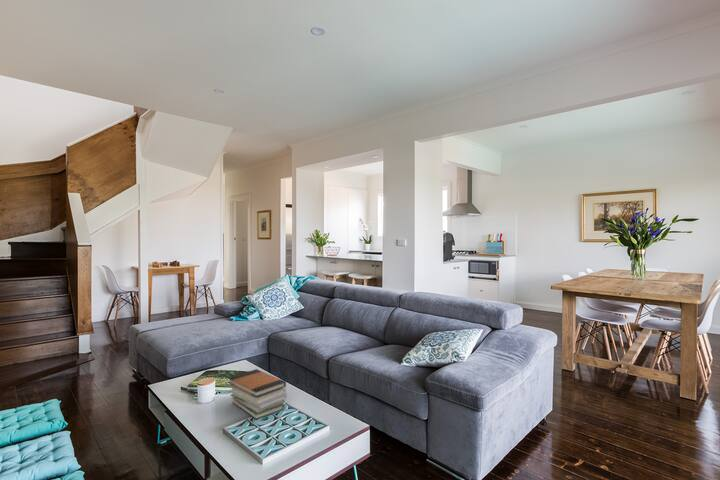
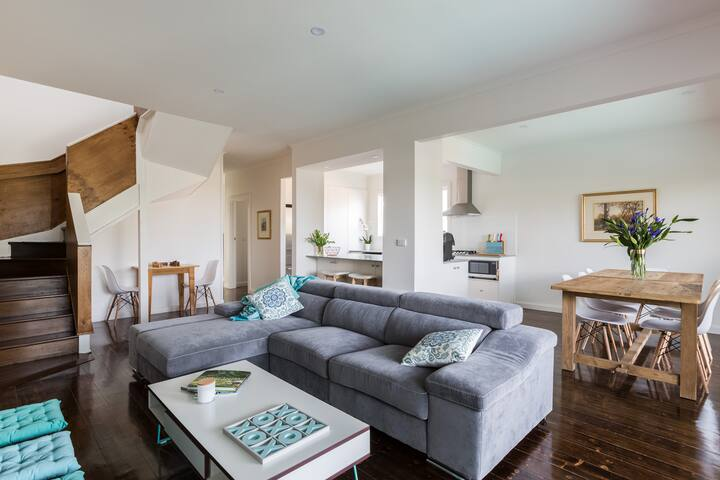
- book stack [227,368,288,420]
